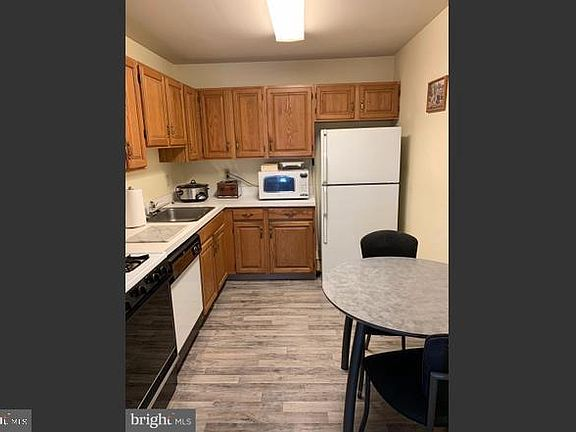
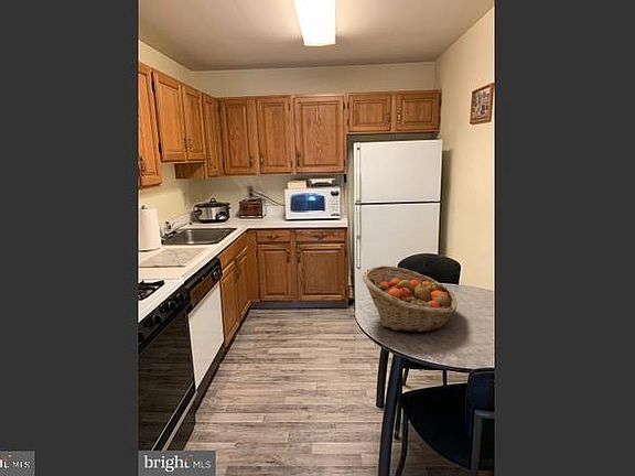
+ fruit basket [362,264,459,333]
